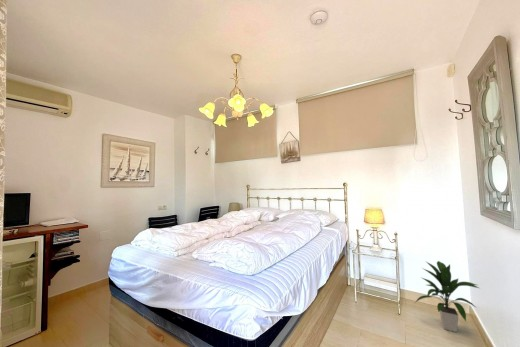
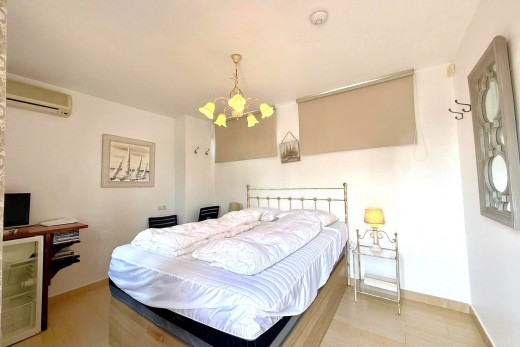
- indoor plant [414,260,480,333]
